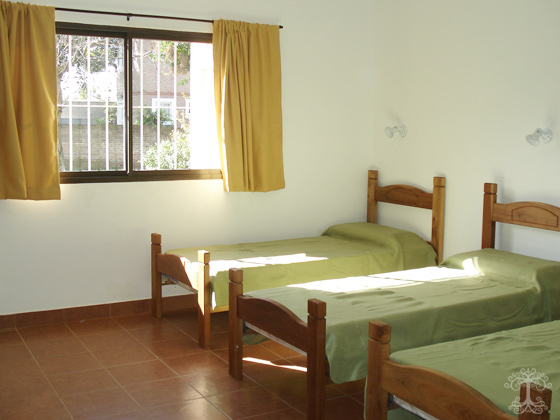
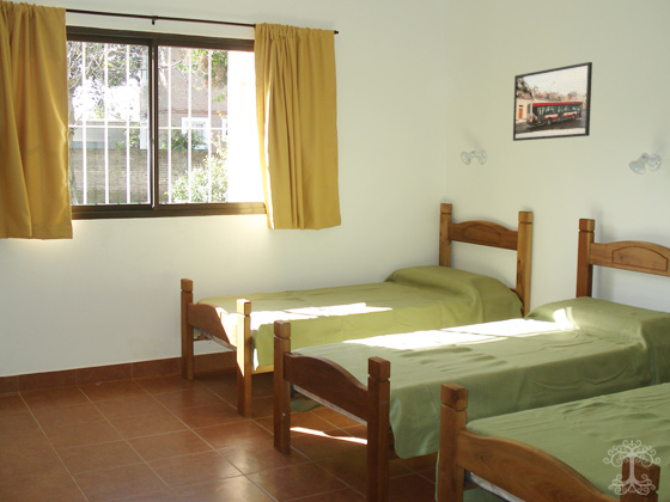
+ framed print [512,61,593,142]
